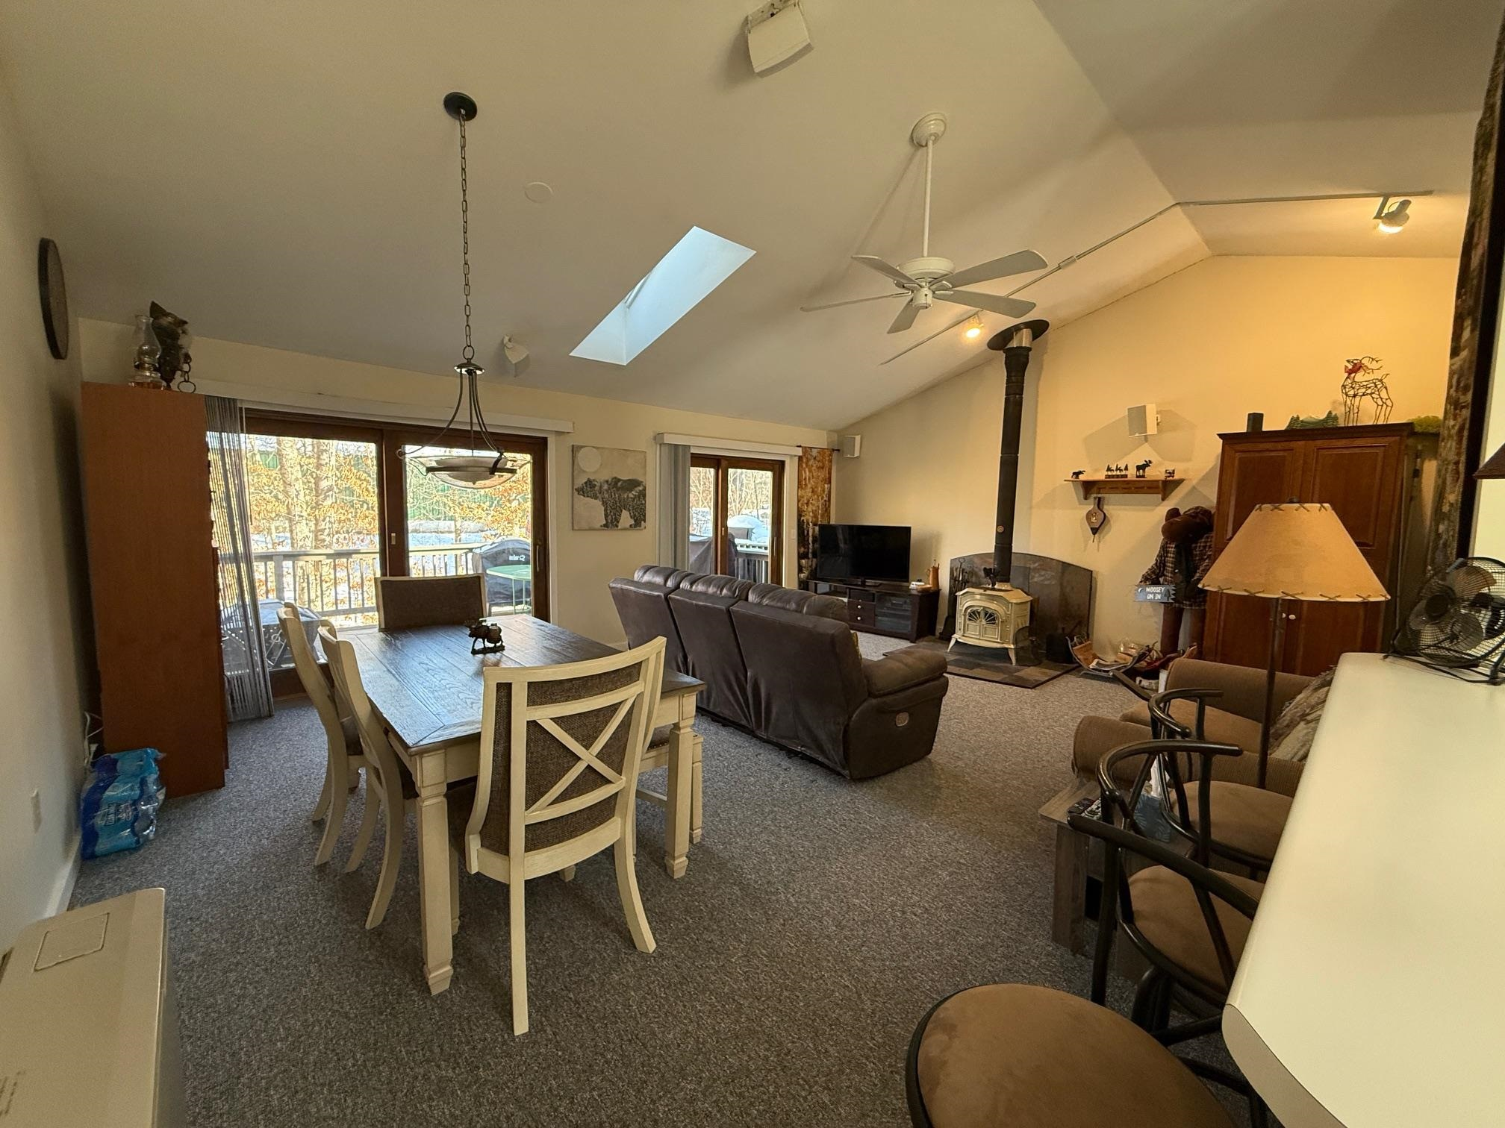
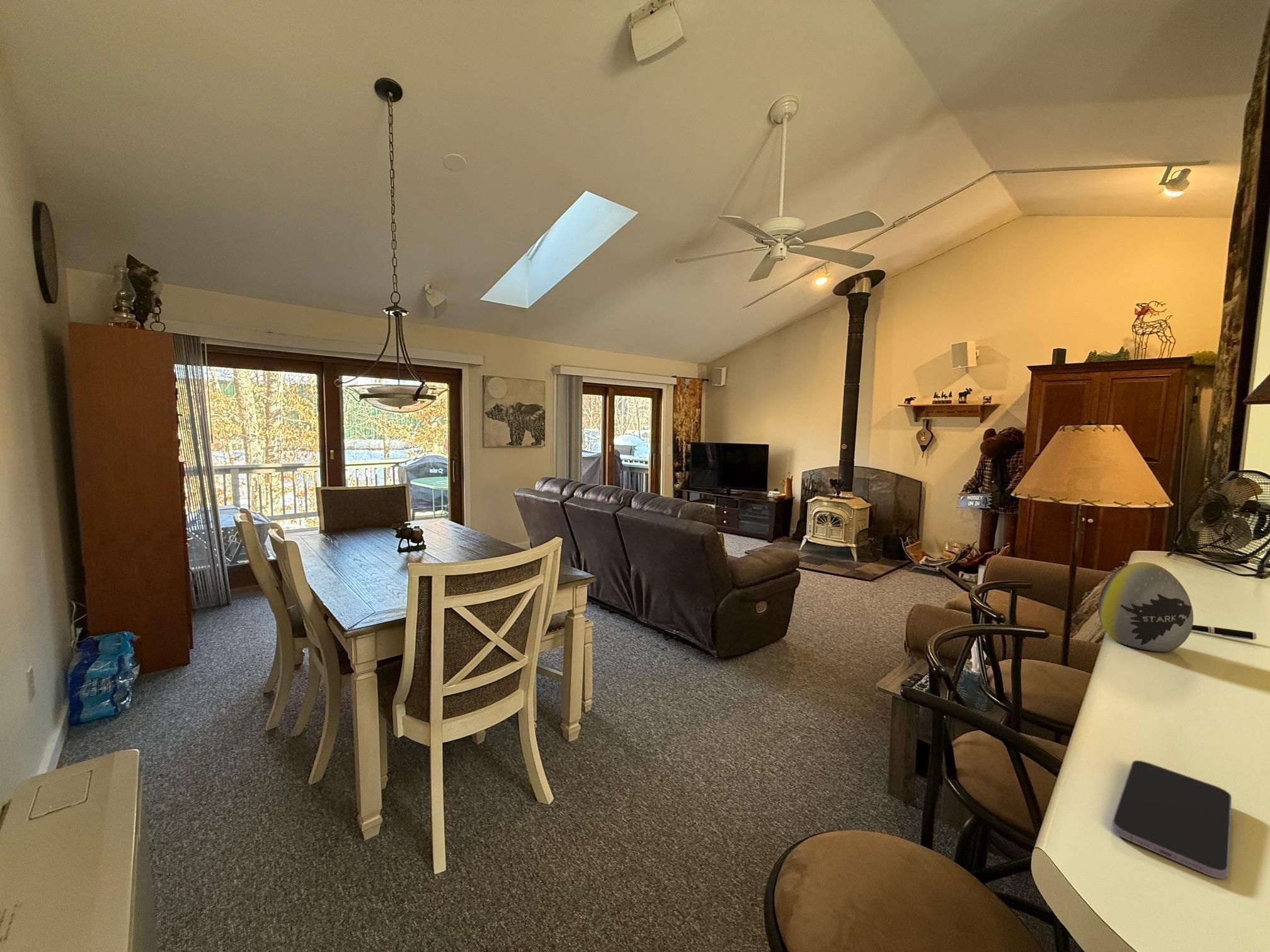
+ decorative egg [1097,562,1194,652]
+ pen [1191,625,1257,640]
+ smartphone [1111,760,1232,880]
